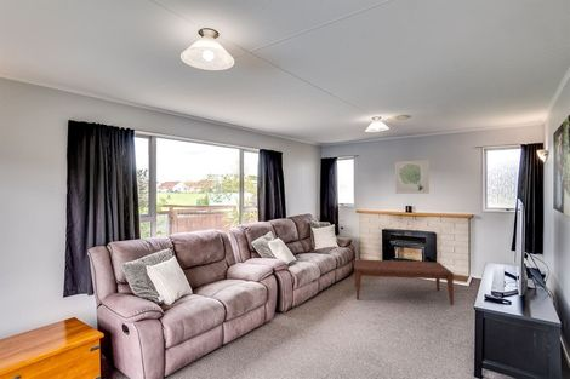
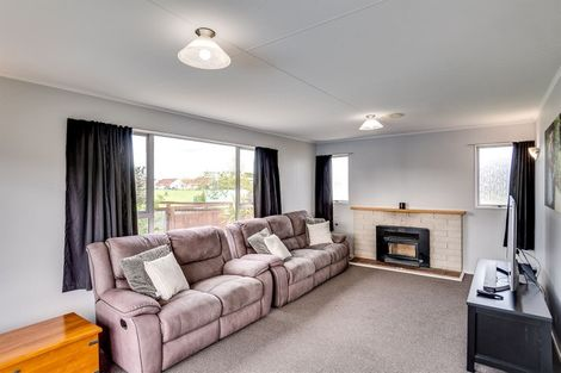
- coffee table [354,258,455,306]
- wall art [394,159,431,195]
